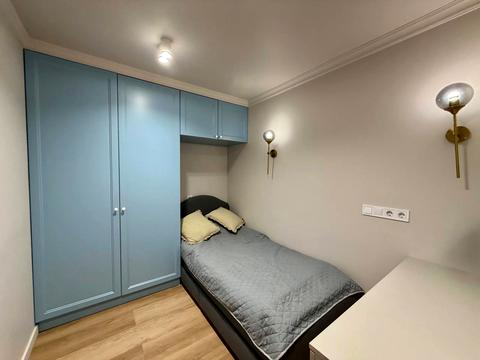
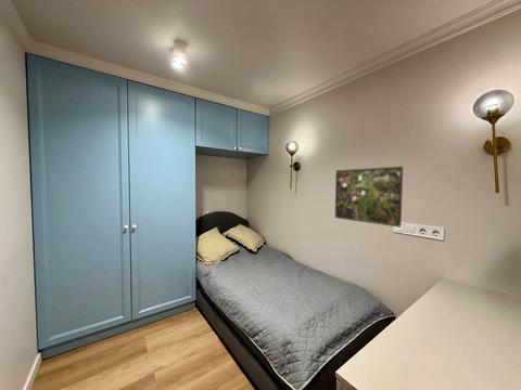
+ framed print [334,166,404,229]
